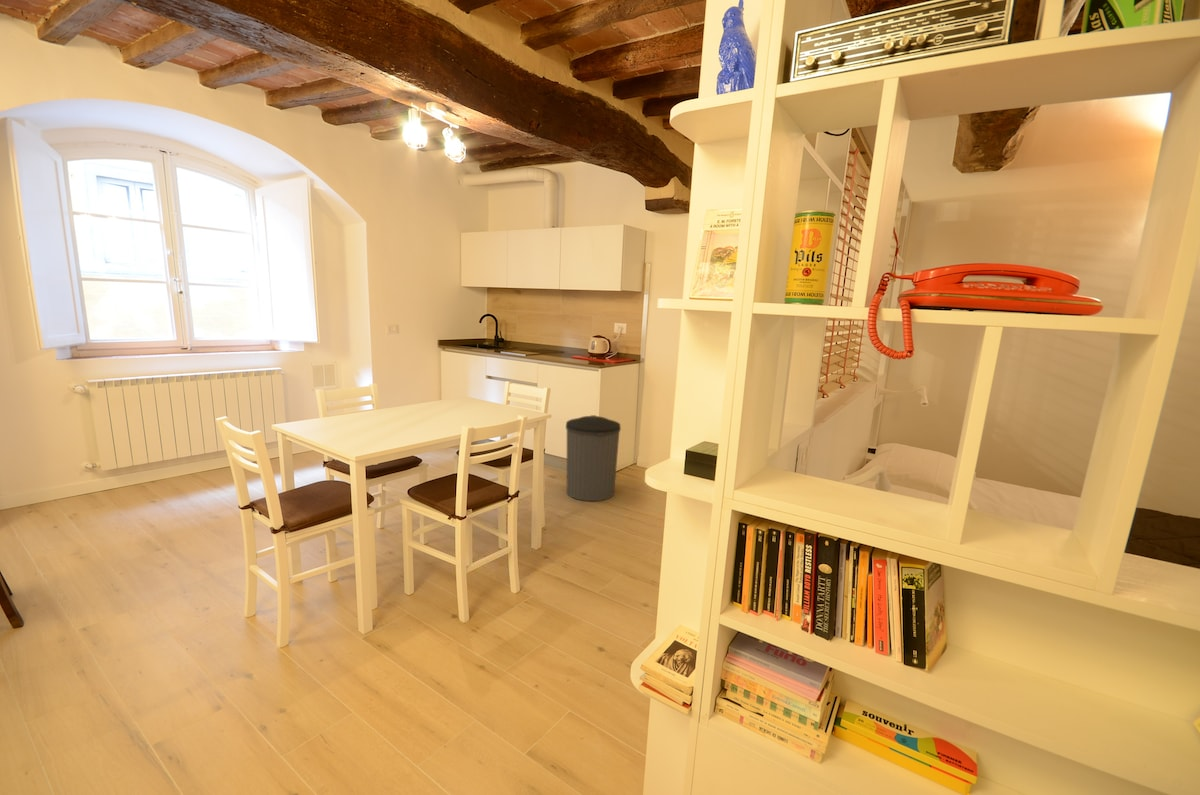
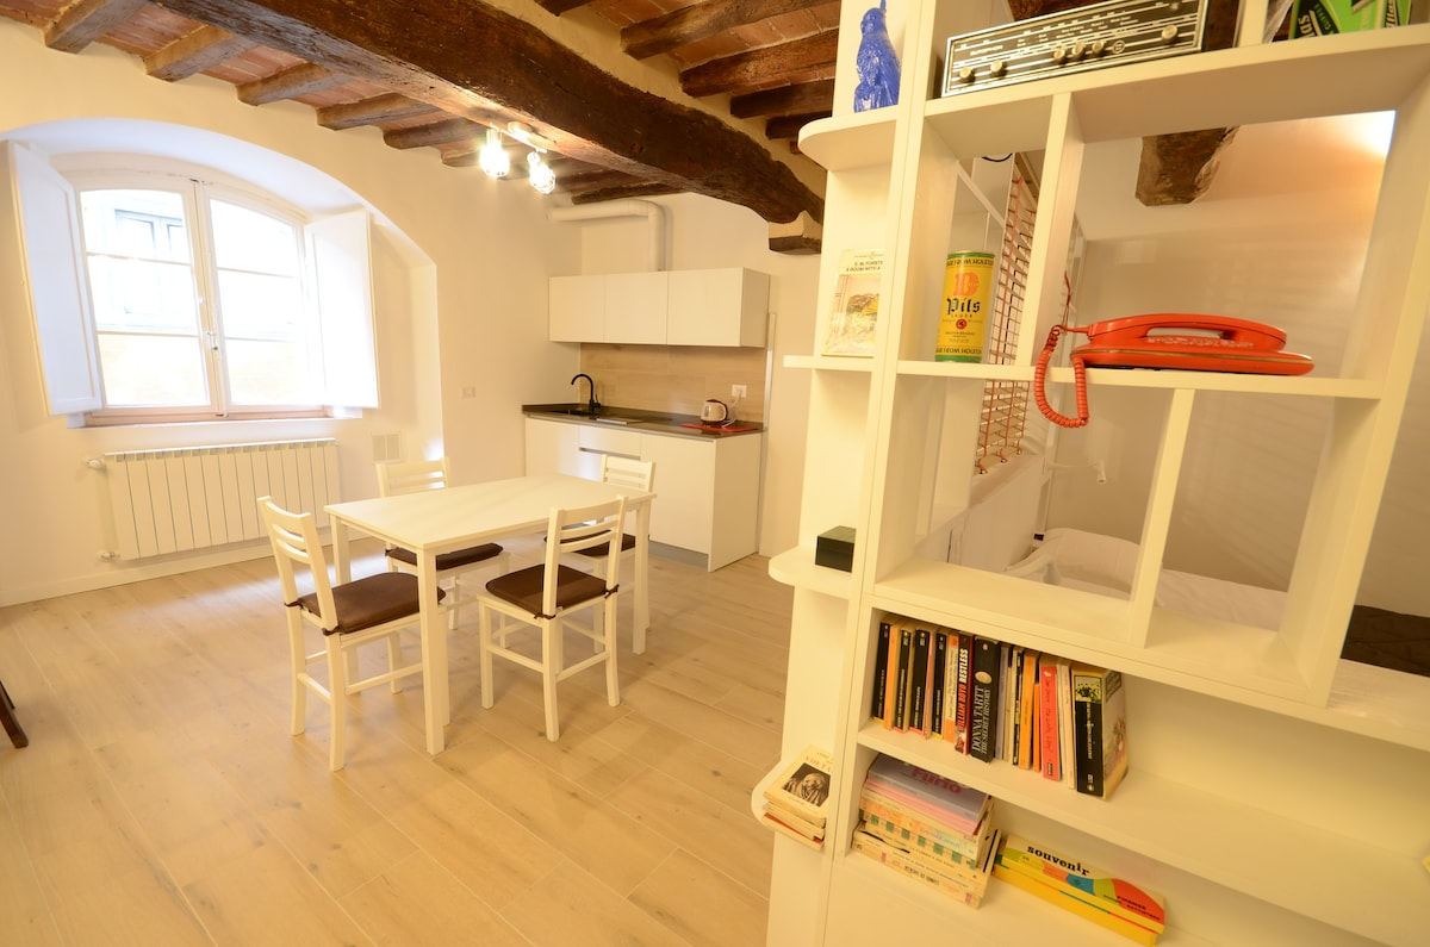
- trash can [565,414,622,502]
